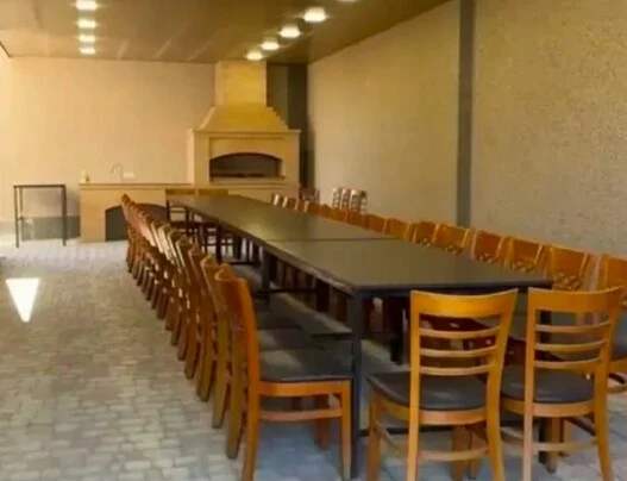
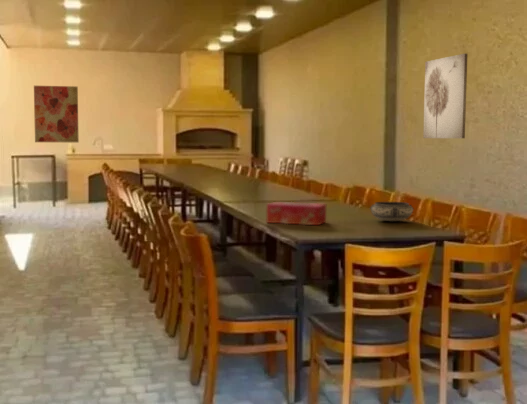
+ wall art [33,85,80,143]
+ wall art [422,52,468,139]
+ tissue box [266,201,327,226]
+ bowl [369,201,415,222]
